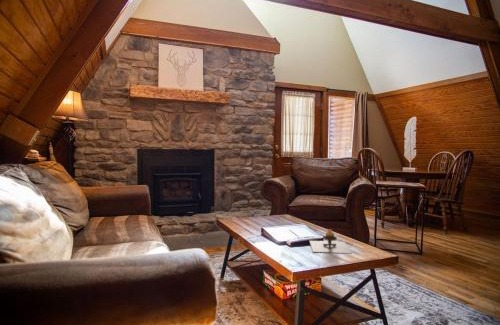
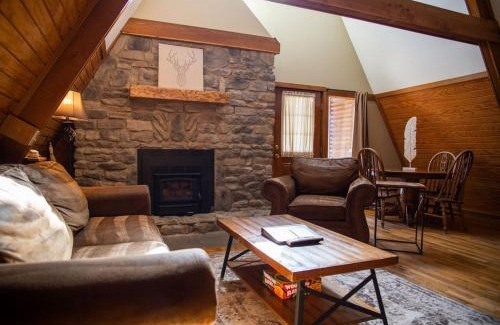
- candle [309,228,353,254]
